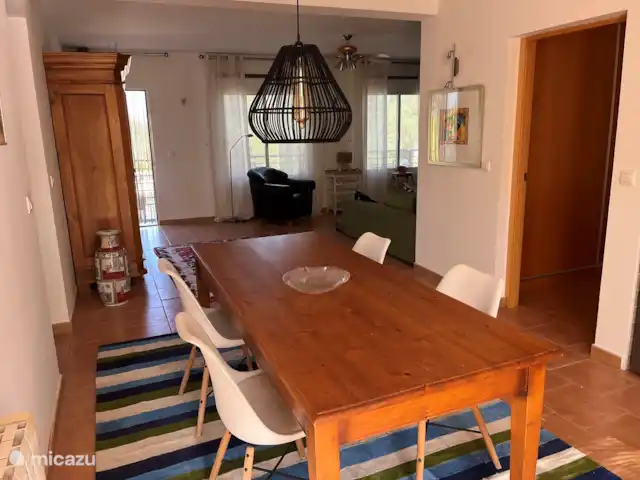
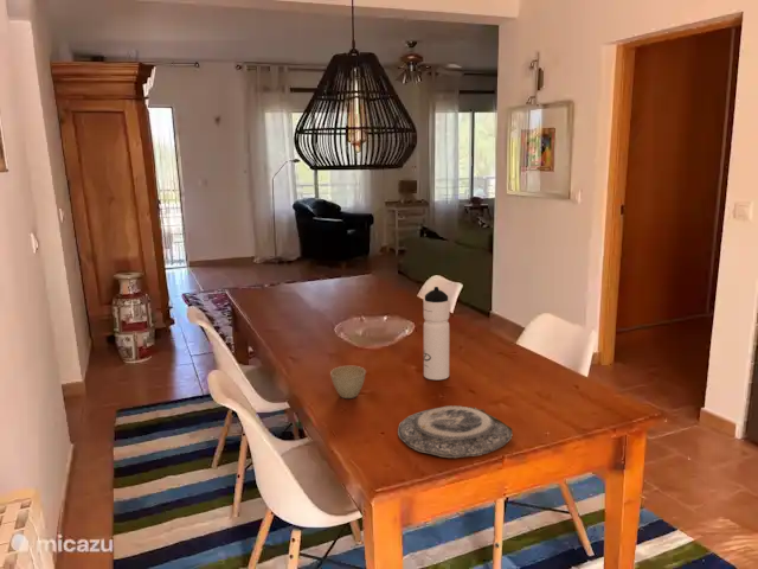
+ flower pot [329,365,367,399]
+ water bottle [422,286,450,381]
+ plate [397,404,514,459]
